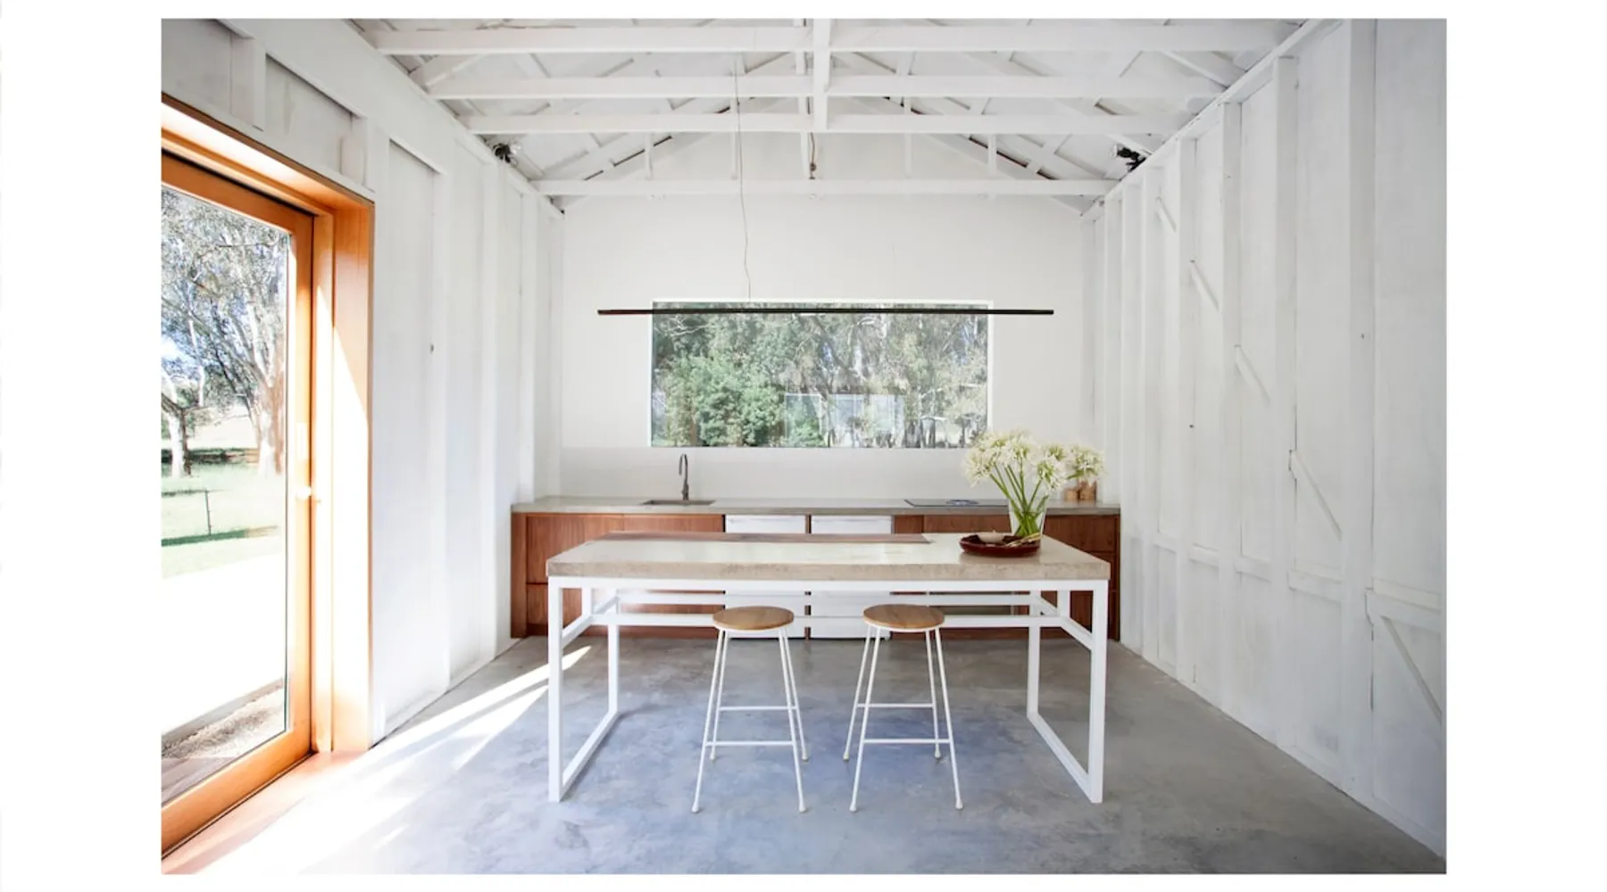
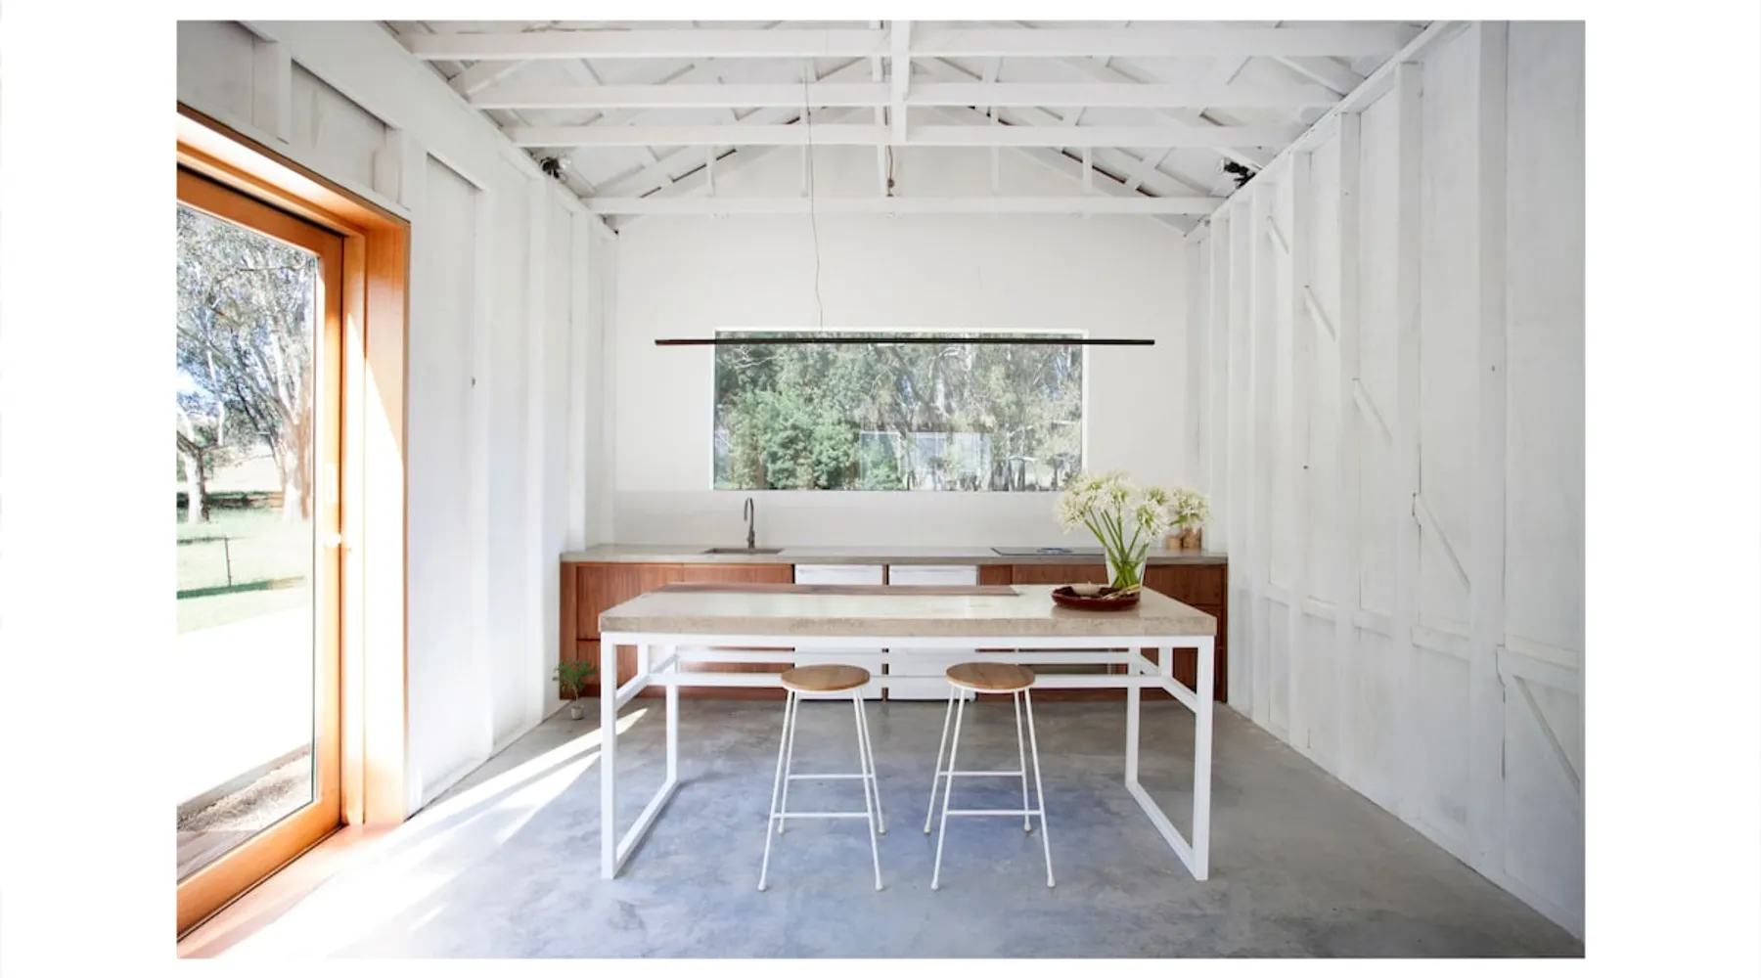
+ potted plant [550,658,601,720]
